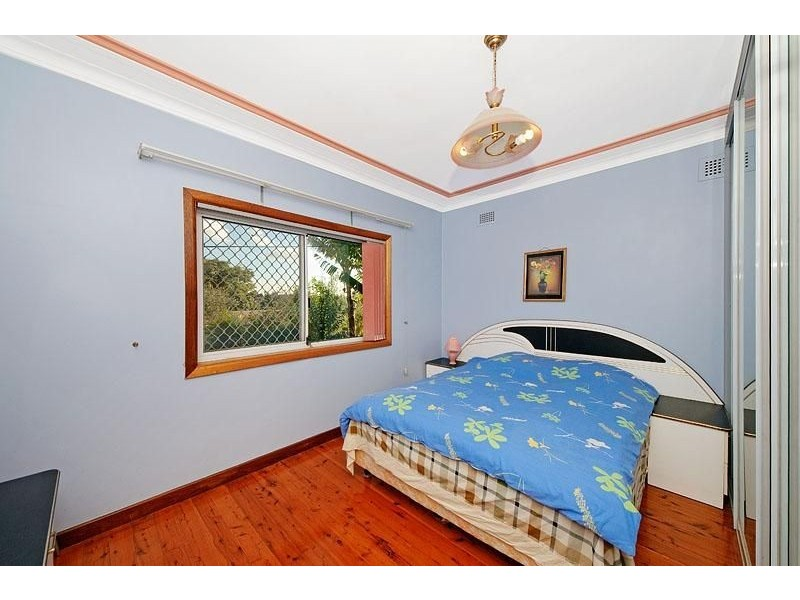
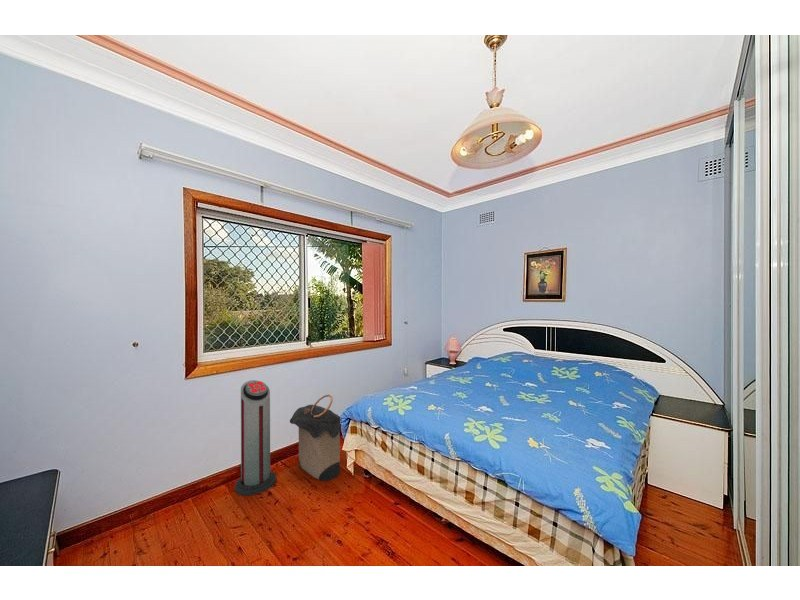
+ laundry hamper [289,394,342,482]
+ air purifier [234,379,277,496]
